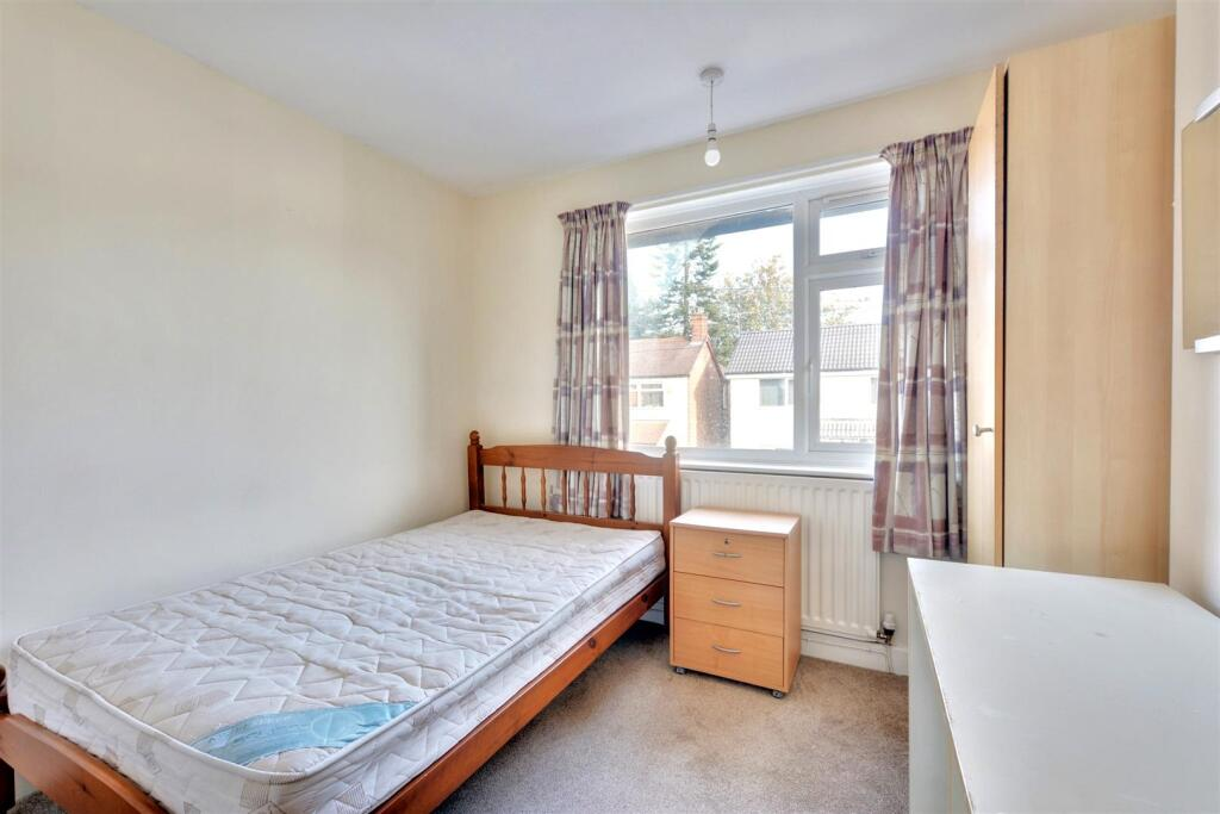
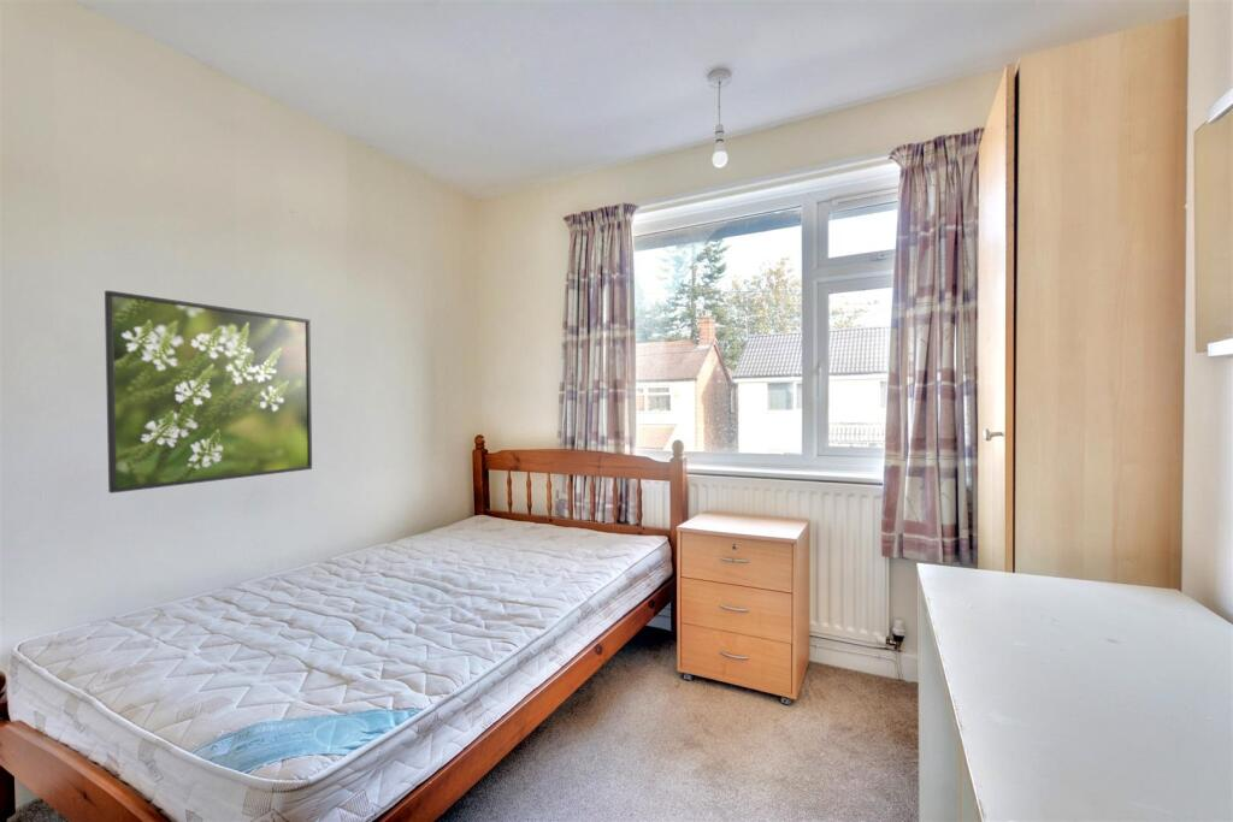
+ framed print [104,289,313,495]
